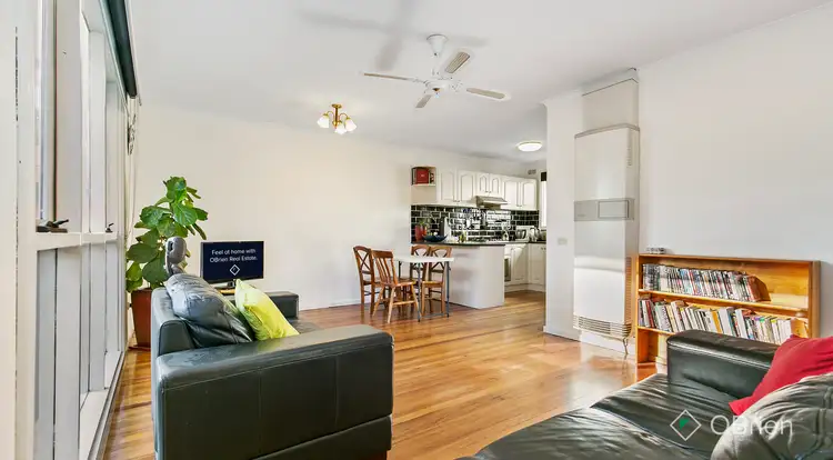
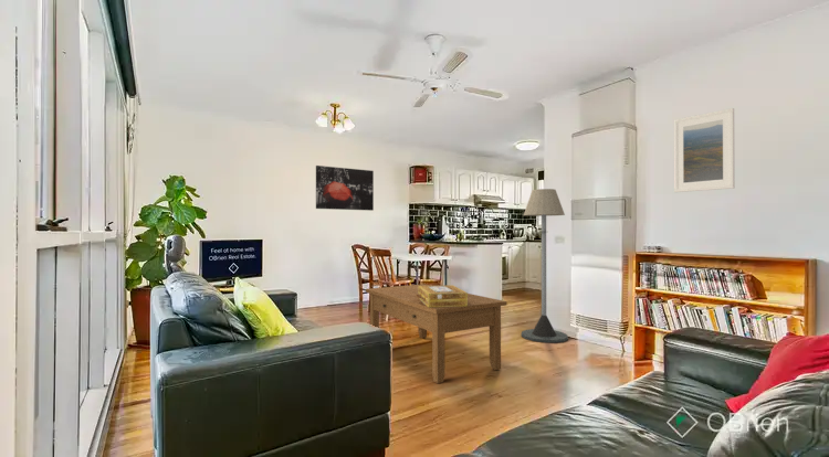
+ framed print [673,107,735,193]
+ floor lamp [521,188,569,343]
+ coffee table [365,284,507,384]
+ decorative box [416,284,469,307]
+ wall art [315,164,375,212]
